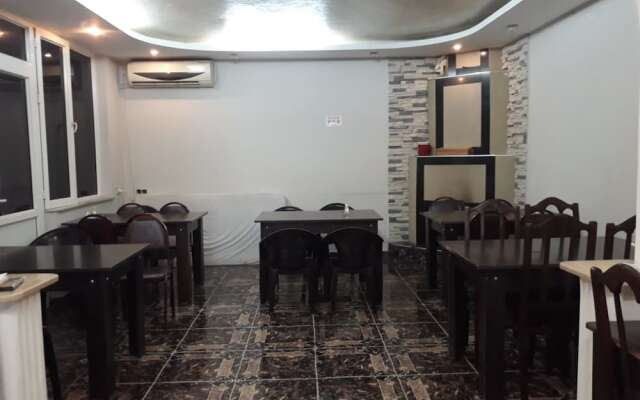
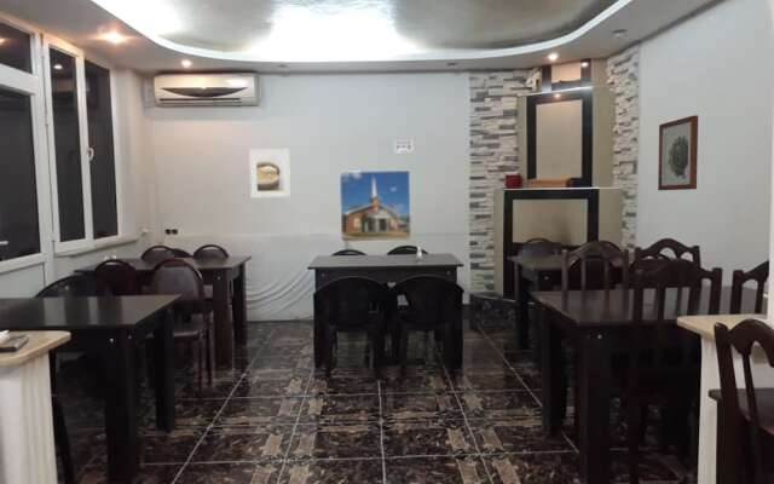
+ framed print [339,169,412,243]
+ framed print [248,148,291,198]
+ wall art [657,114,699,191]
